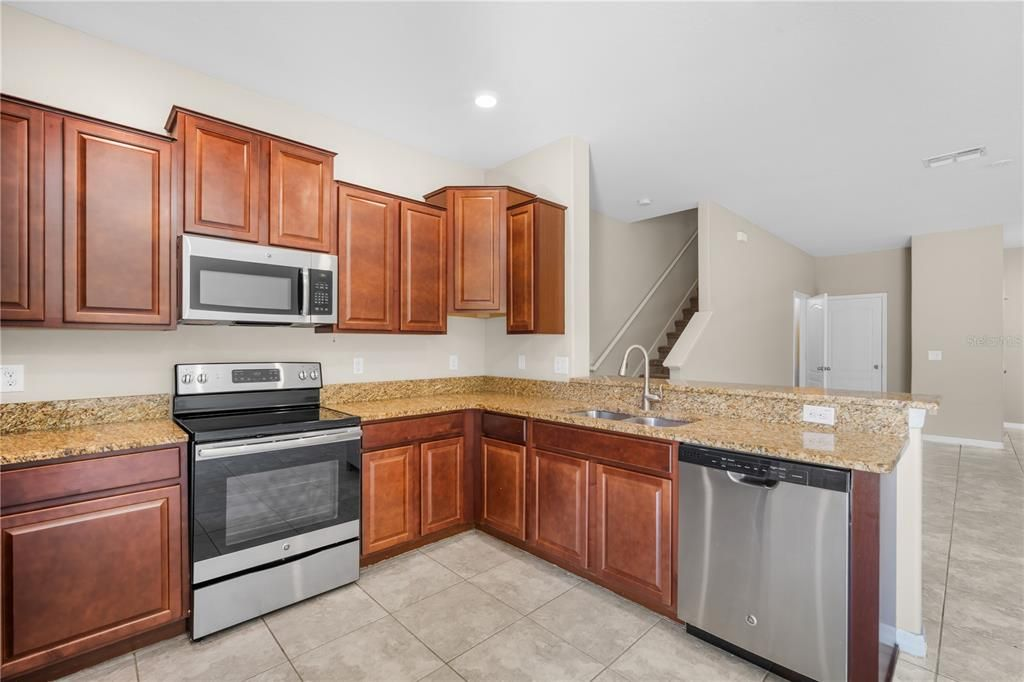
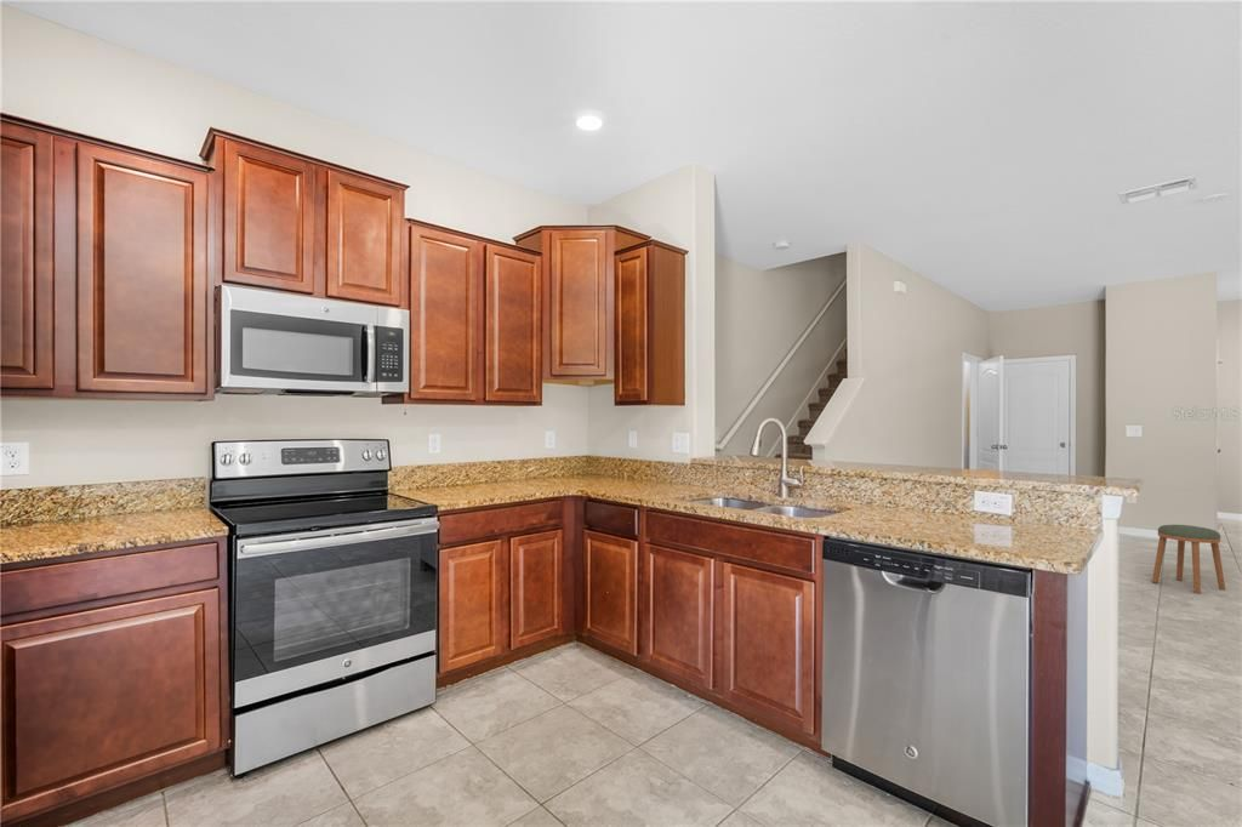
+ stool [1151,524,1226,594]
